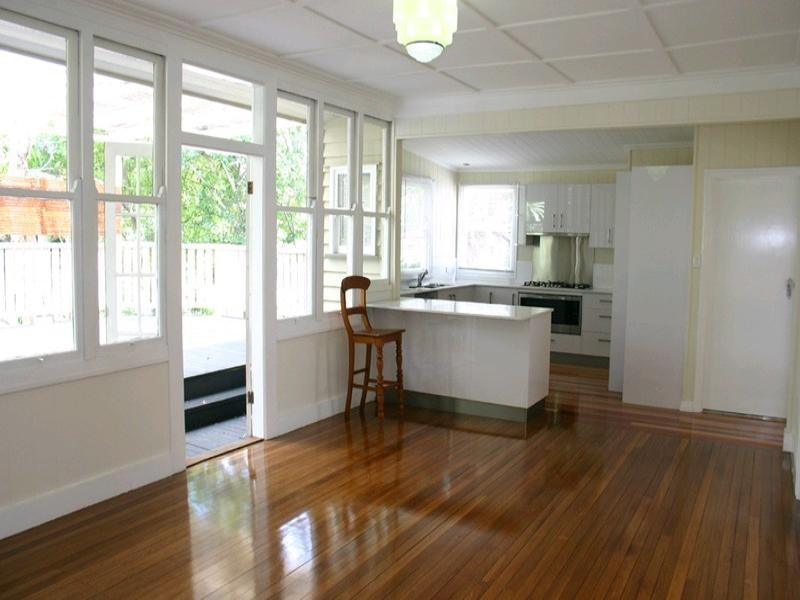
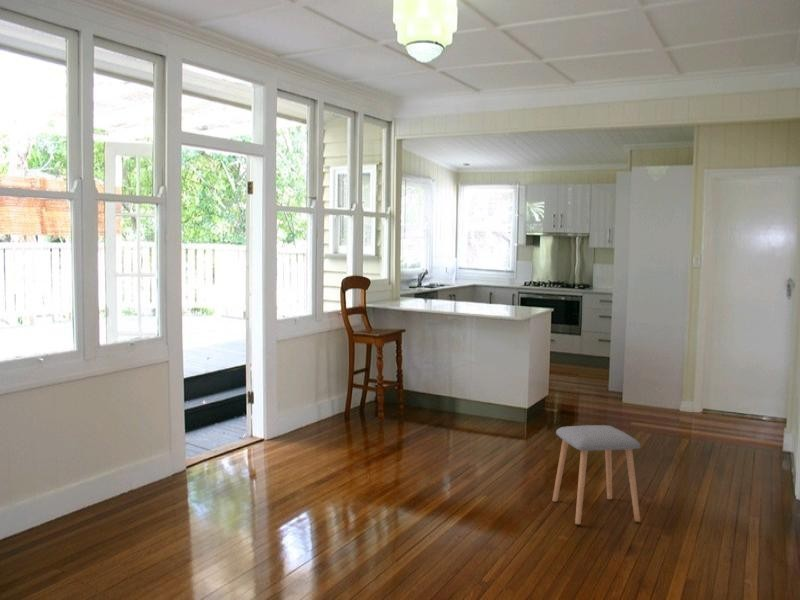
+ stool [551,424,641,526]
